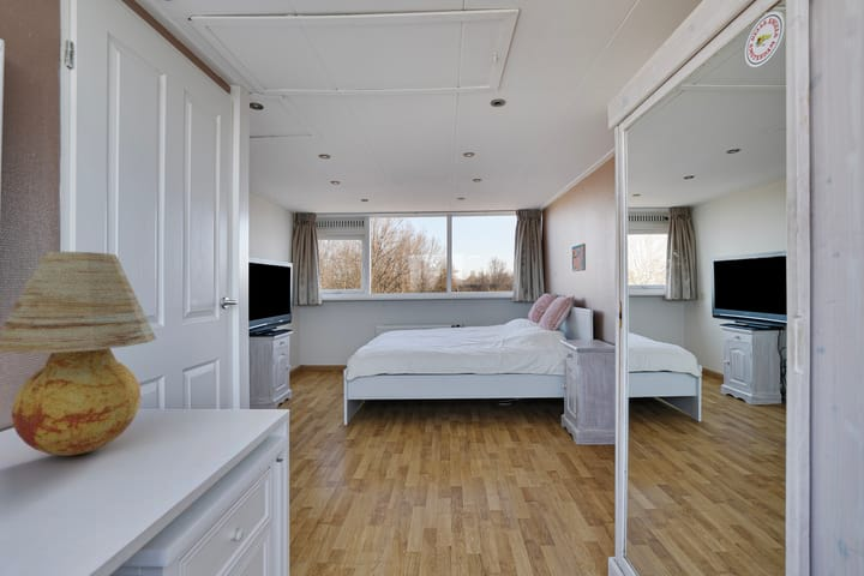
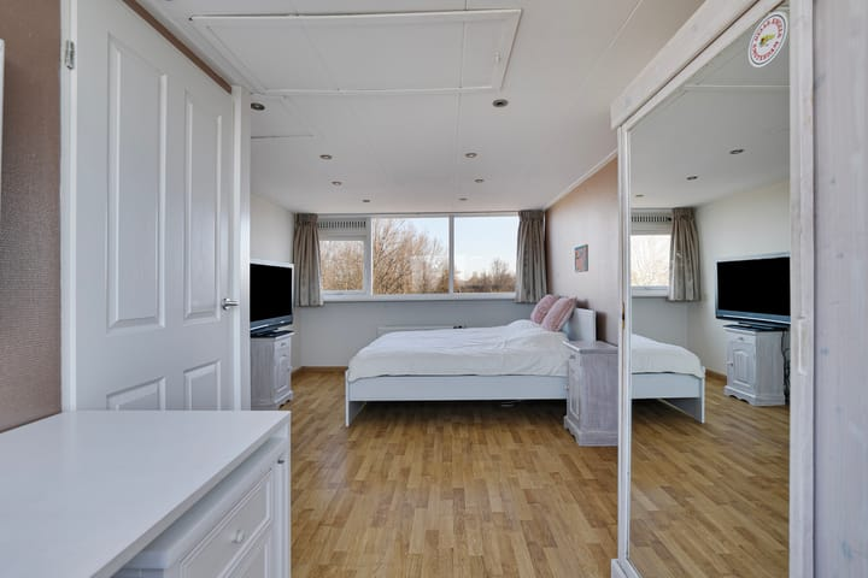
- table lamp [0,251,157,457]
